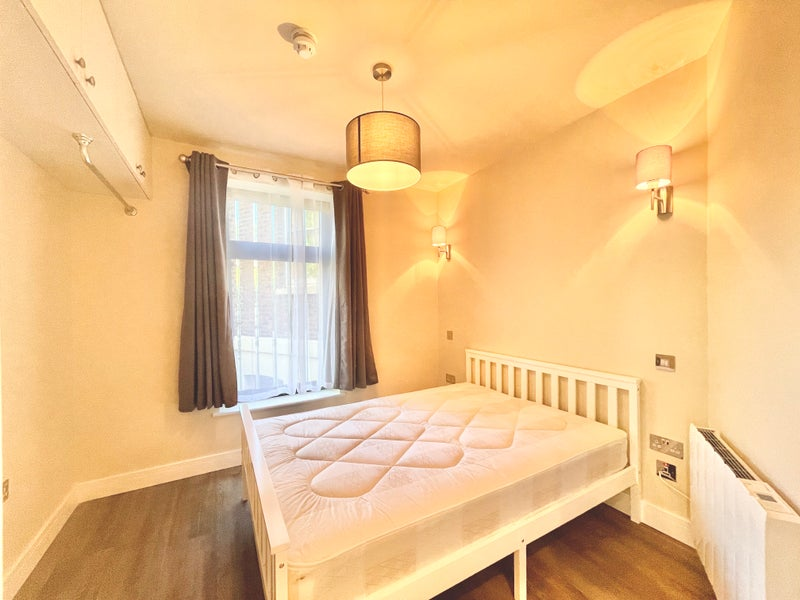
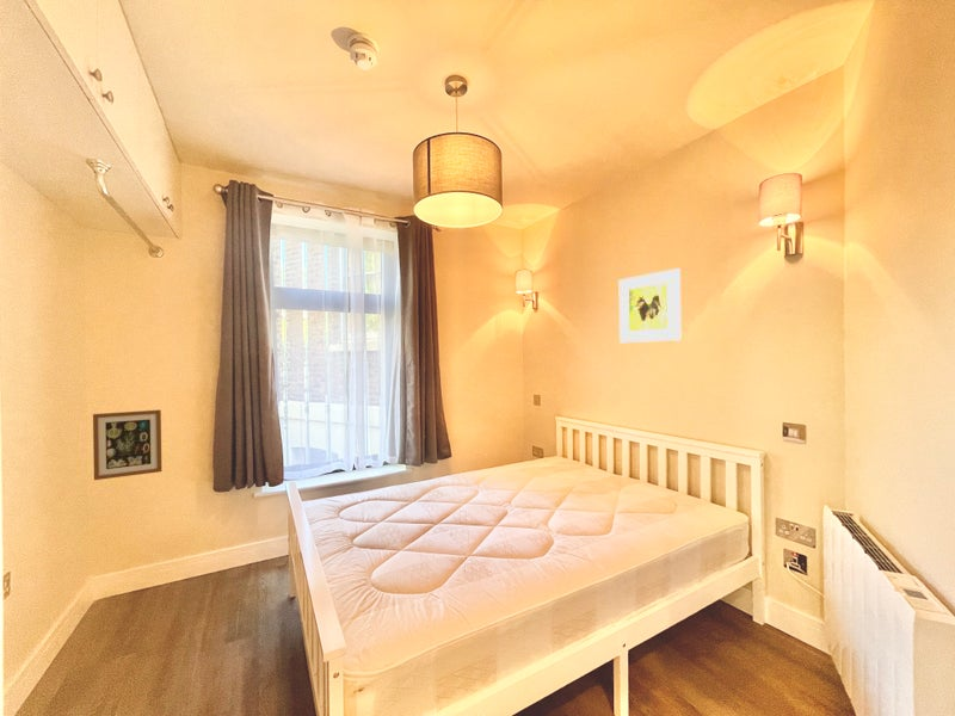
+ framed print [618,267,683,344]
+ wall art [92,408,162,481]
